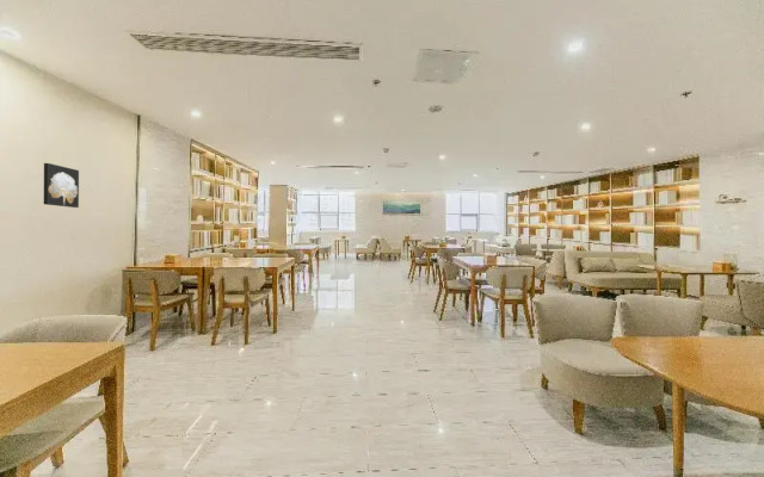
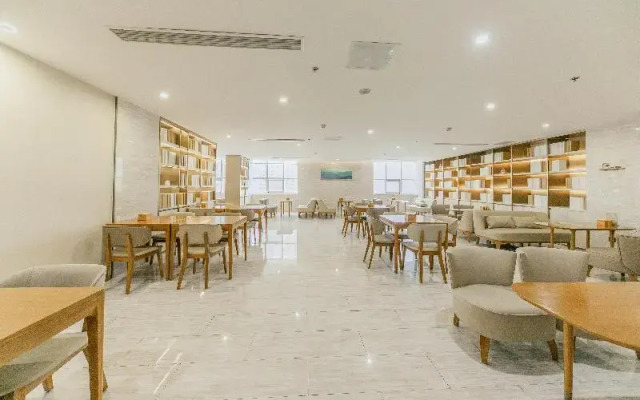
- wall art [43,162,80,209]
